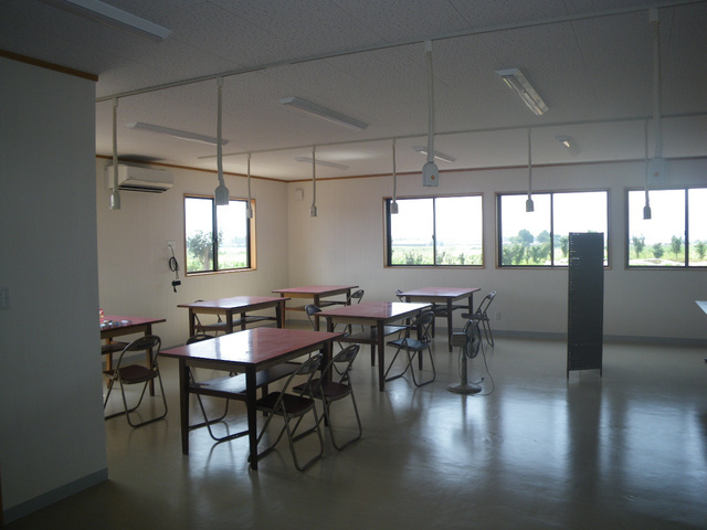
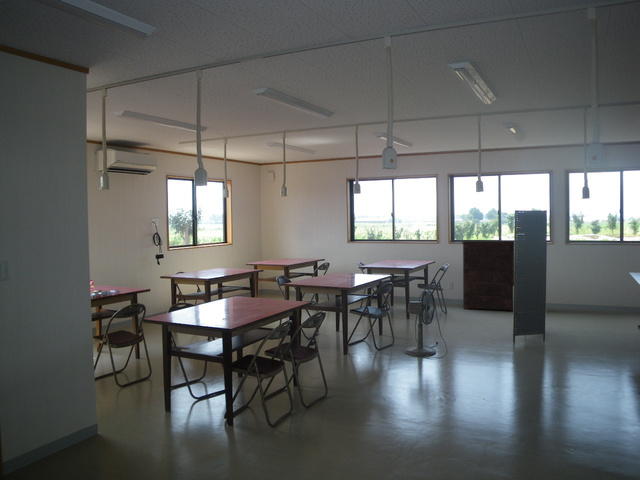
+ dresser [461,240,515,313]
